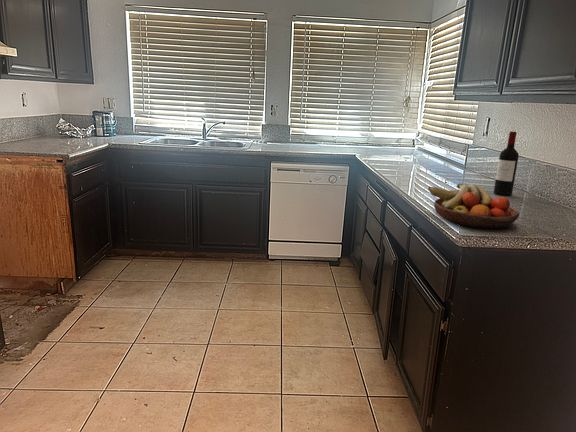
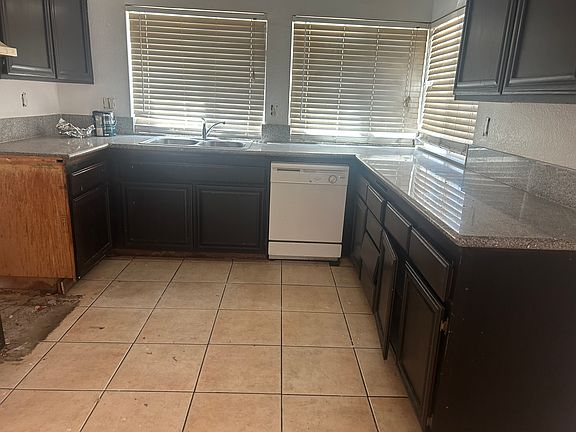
- wine bottle [493,131,520,197]
- fruit bowl [427,183,520,229]
